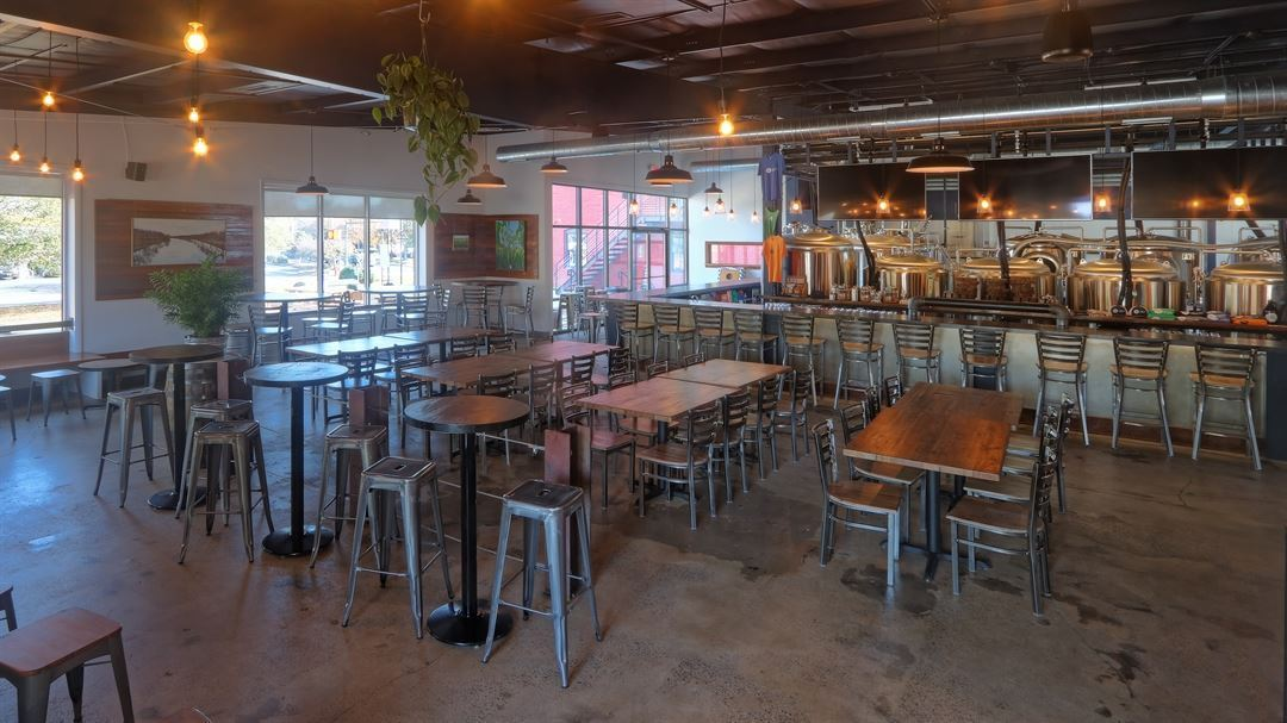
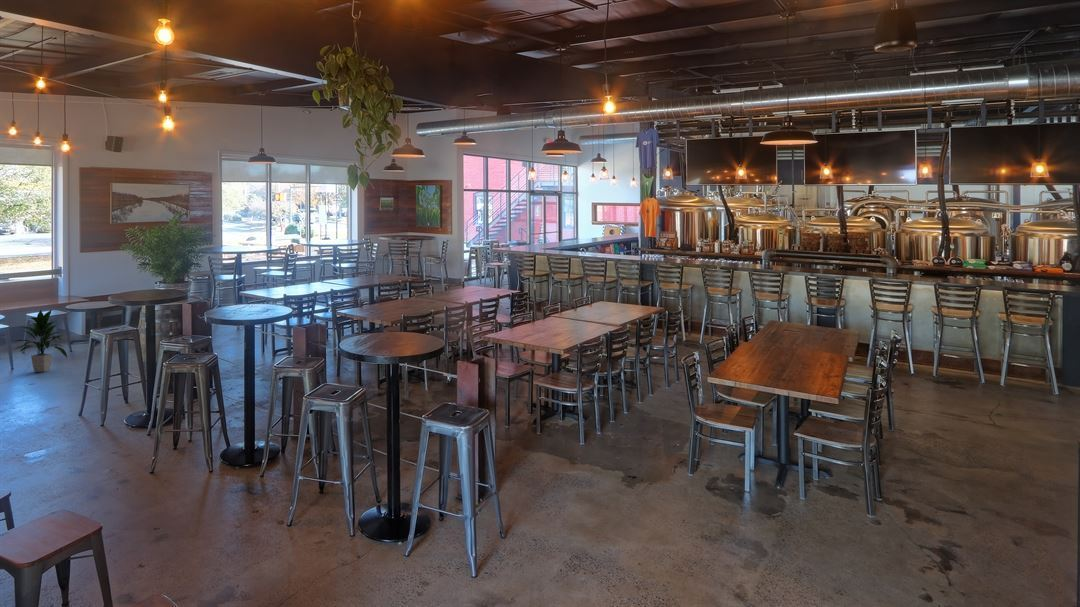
+ indoor plant [13,308,68,373]
